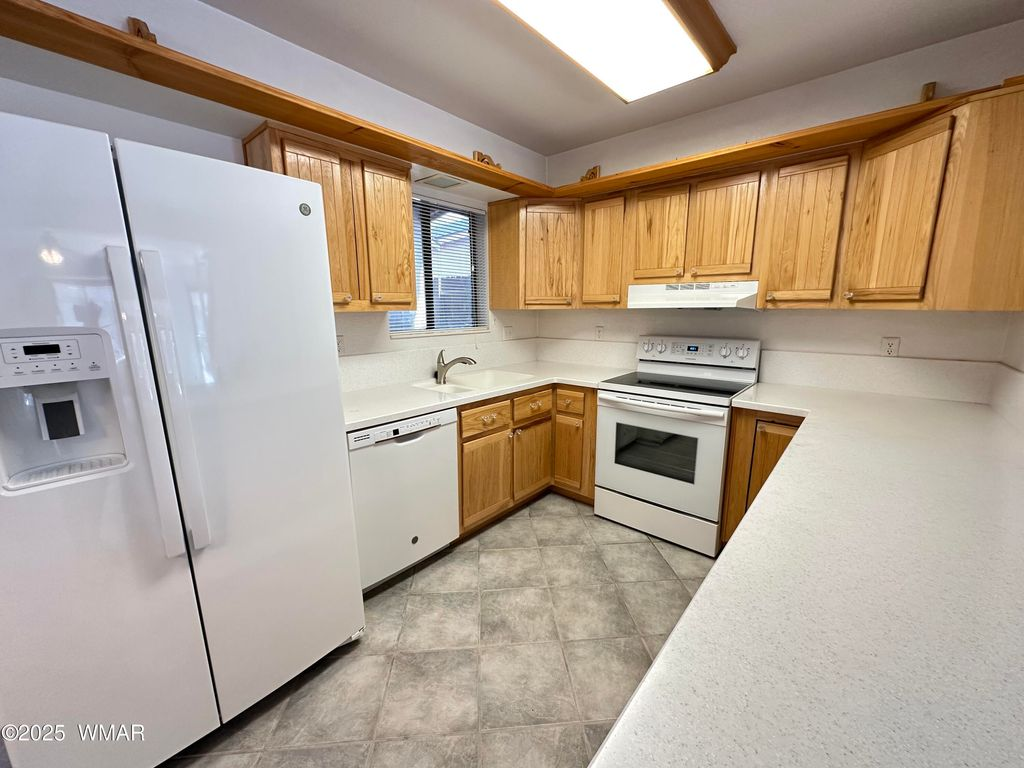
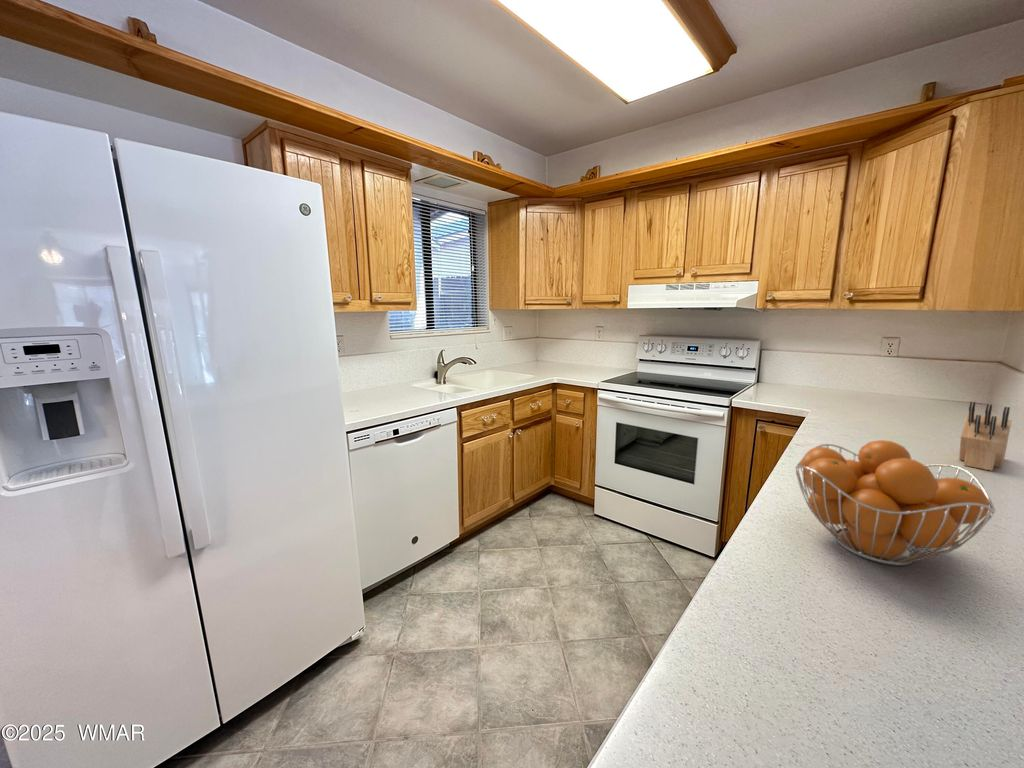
+ fruit basket [794,439,996,567]
+ knife block [958,400,1012,472]
